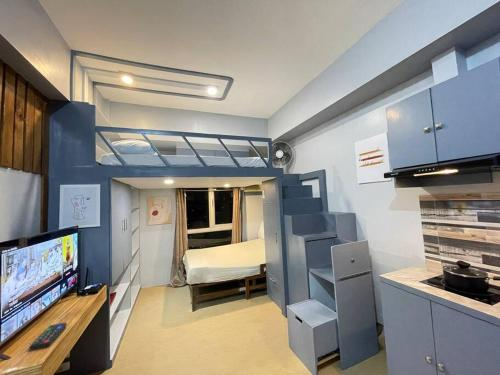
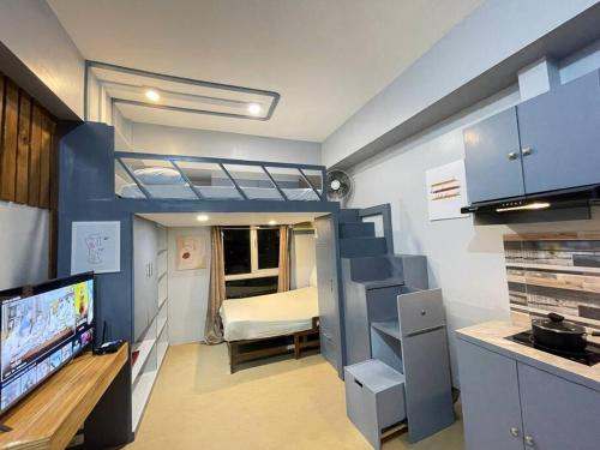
- remote control [28,321,68,351]
